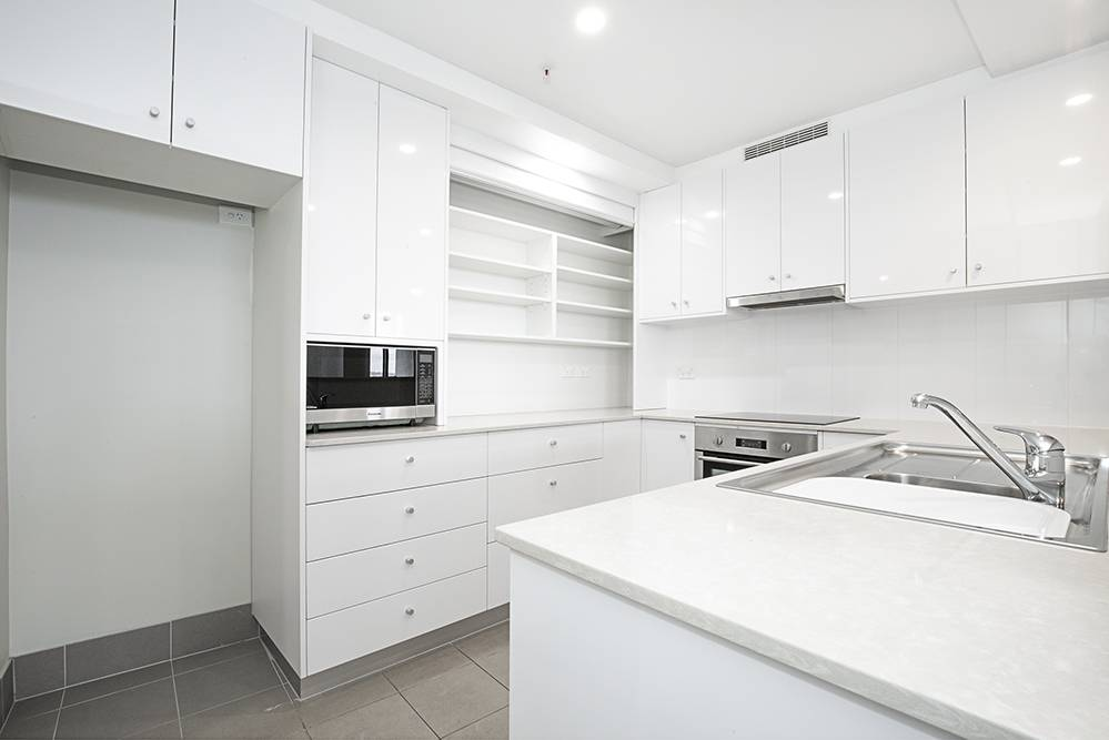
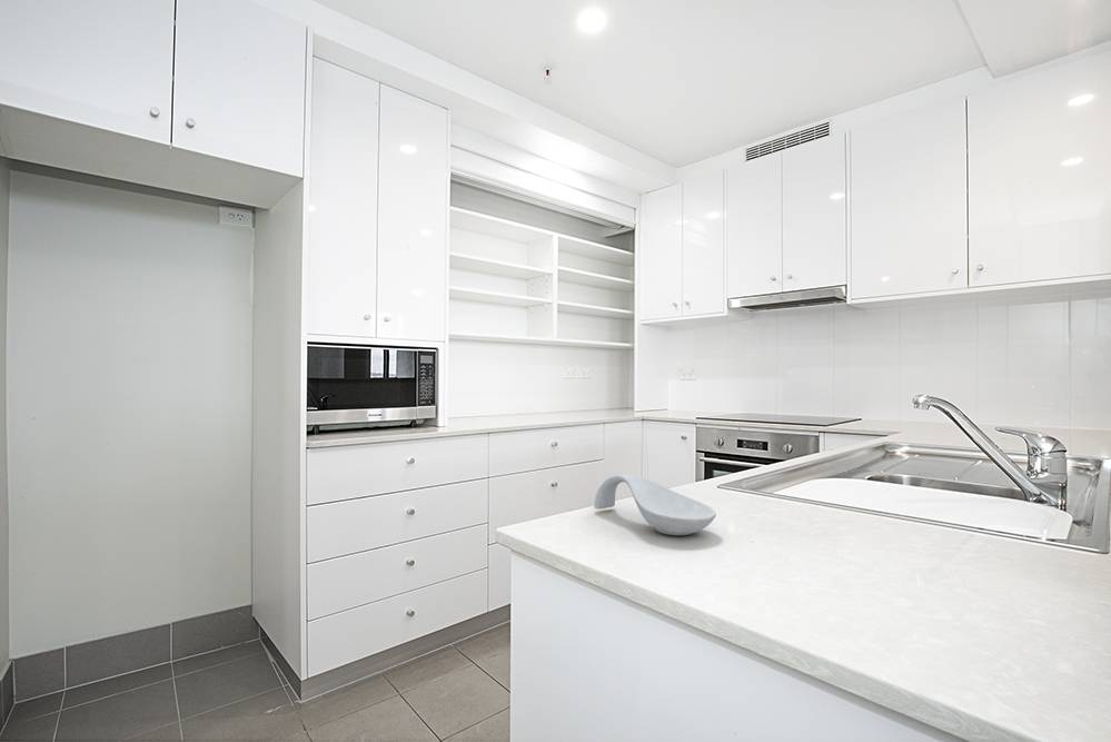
+ spoon rest [593,473,717,536]
